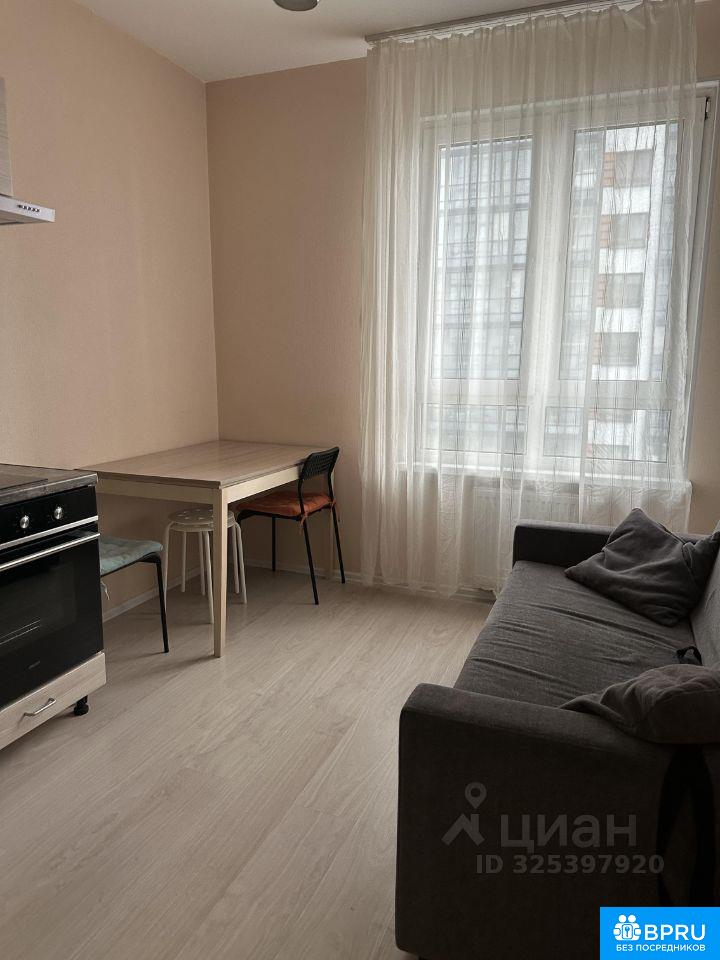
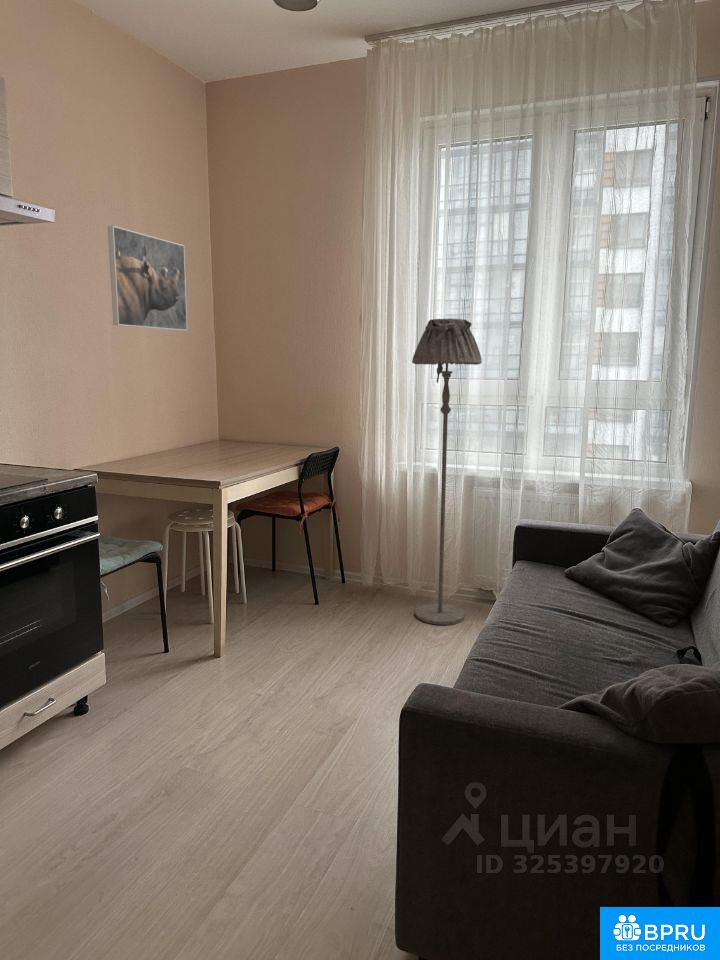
+ floor lamp [411,317,483,626]
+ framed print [107,225,188,332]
